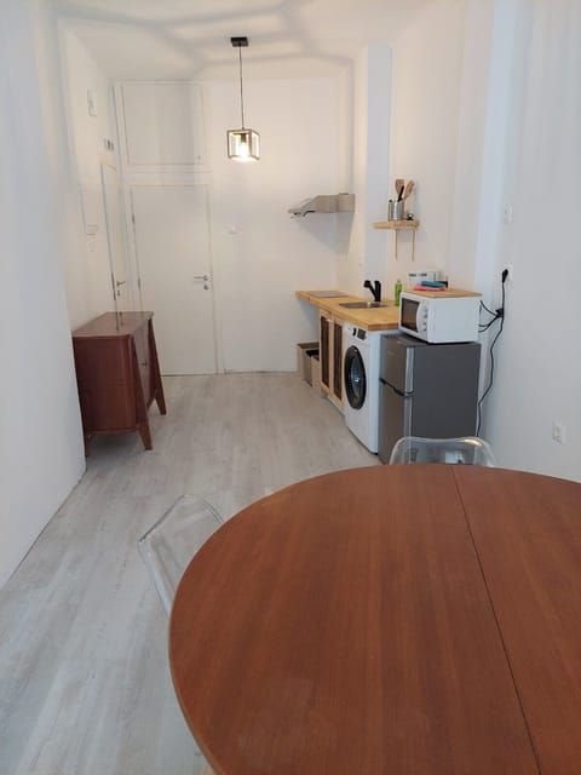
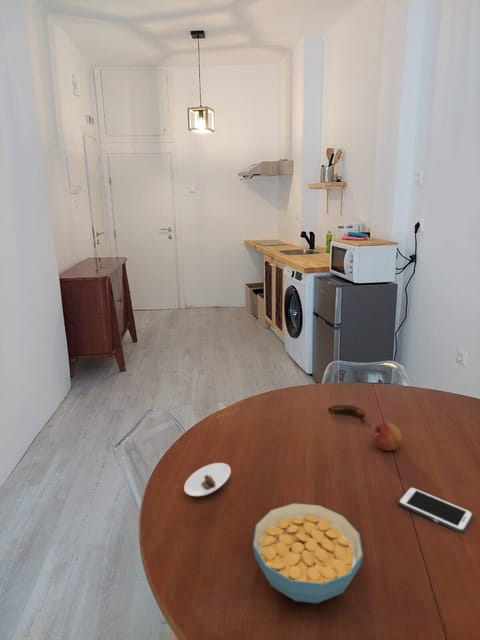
+ cereal bowl [252,502,364,604]
+ fruit [372,422,403,451]
+ cell phone [397,486,474,534]
+ saucer [183,462,232,497]
+ banana [327,404,366,423]
